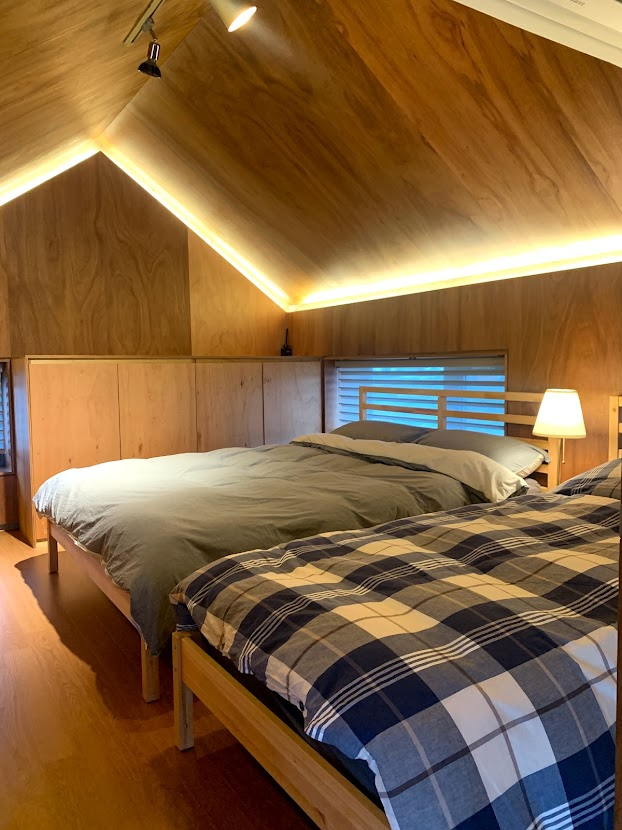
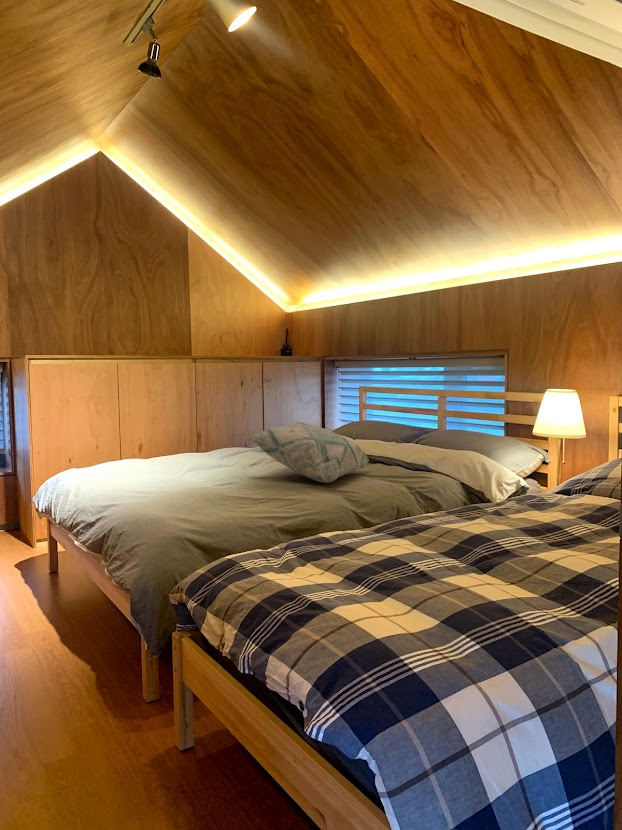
+ decorative pillow [247,422,370,484]
